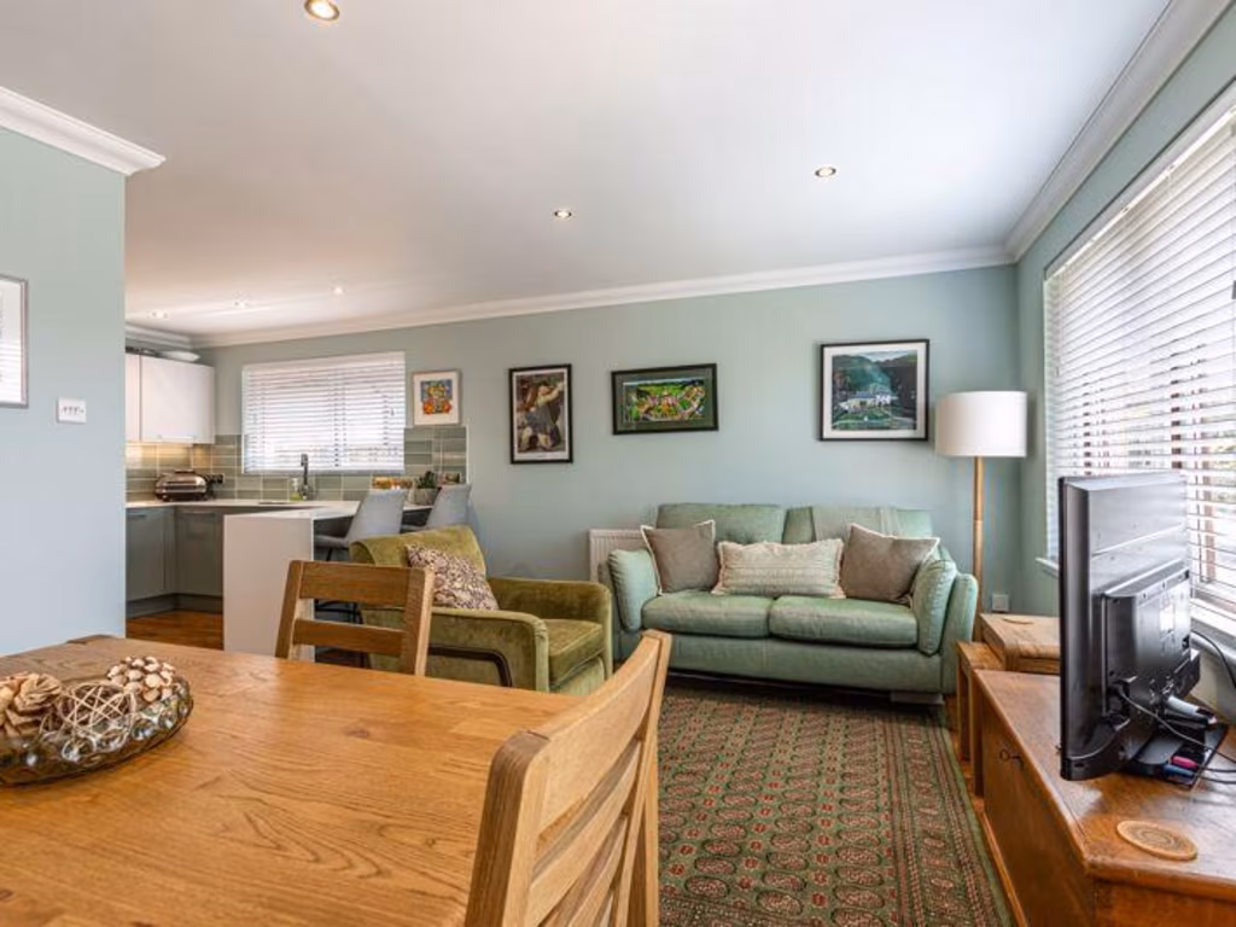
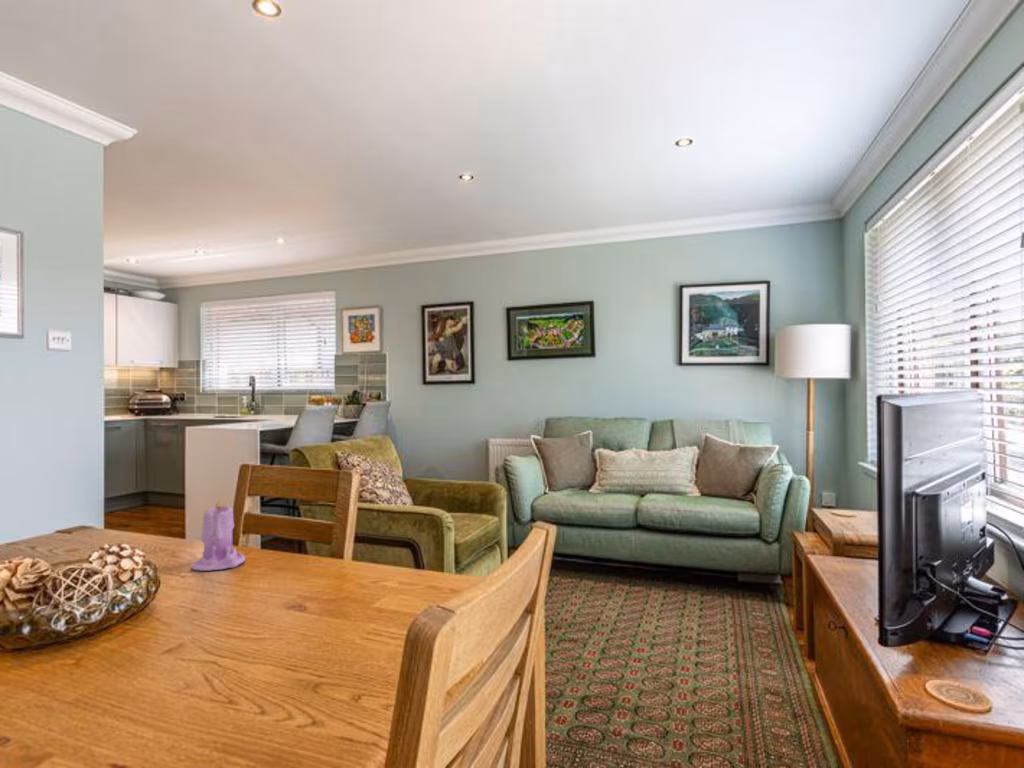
+ candle [189,497,246,572]
